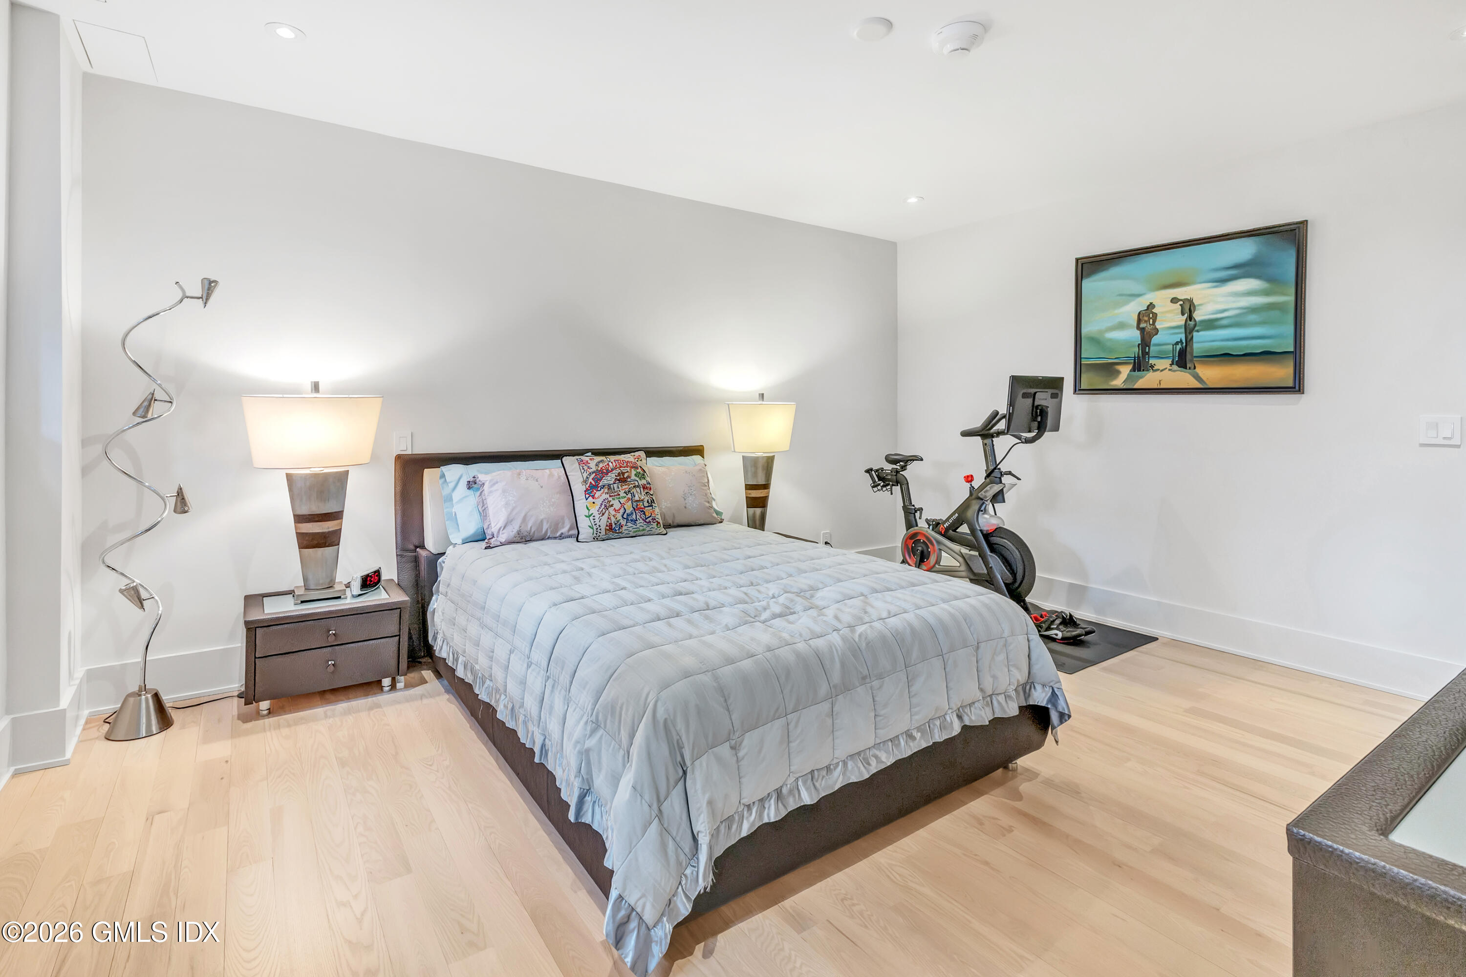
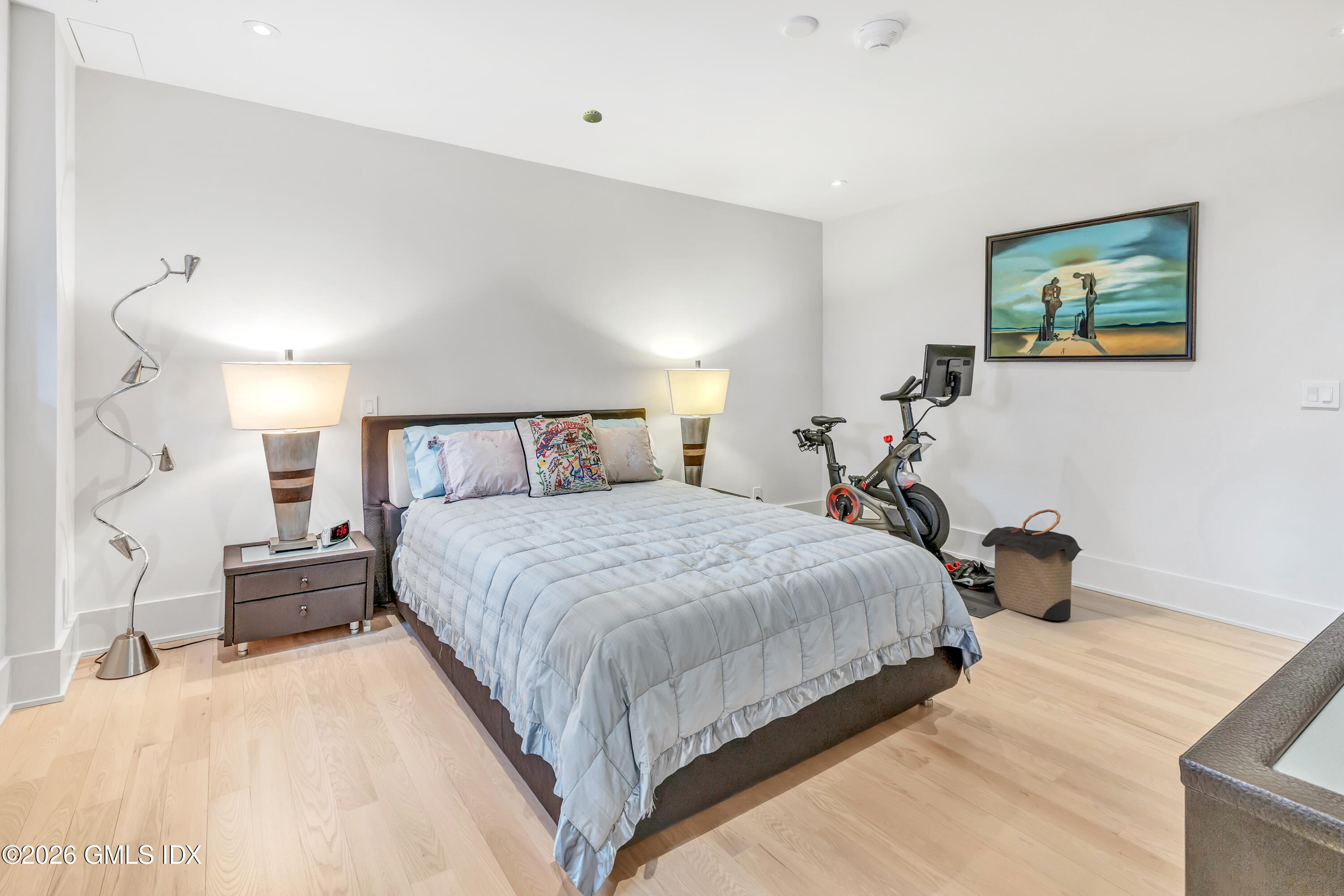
+ laundry hamper [981,509,1084,621]
+ smoke detector [582,109,603,123]
